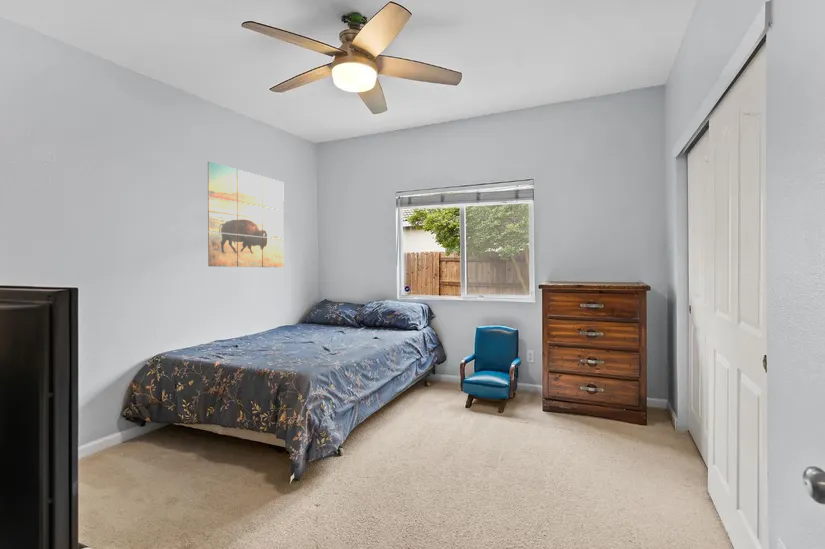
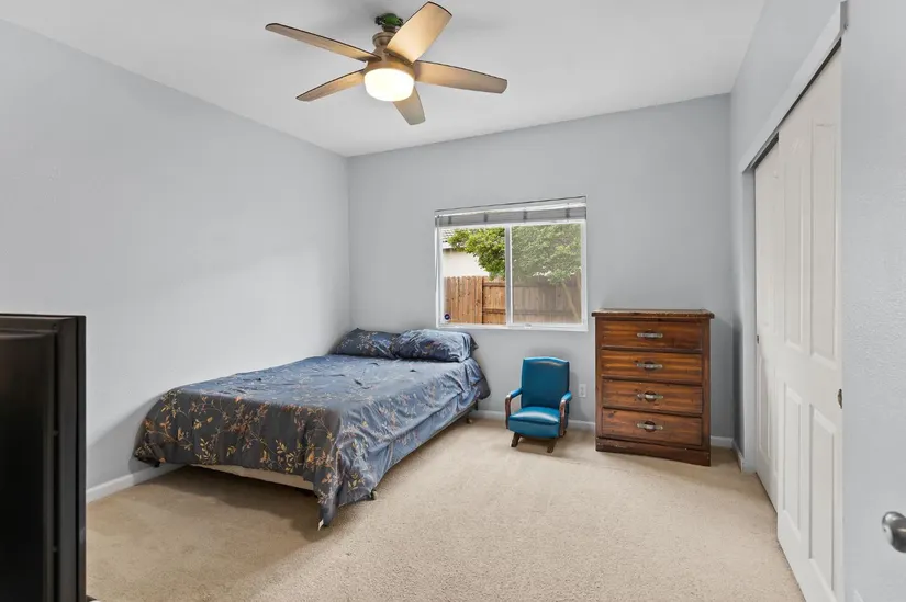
- wall art [207,160,285,268]
